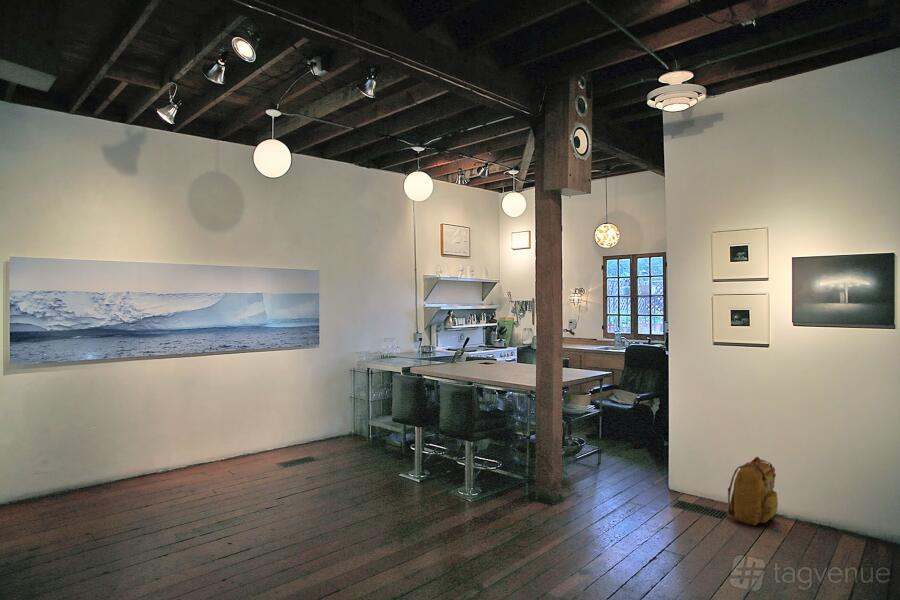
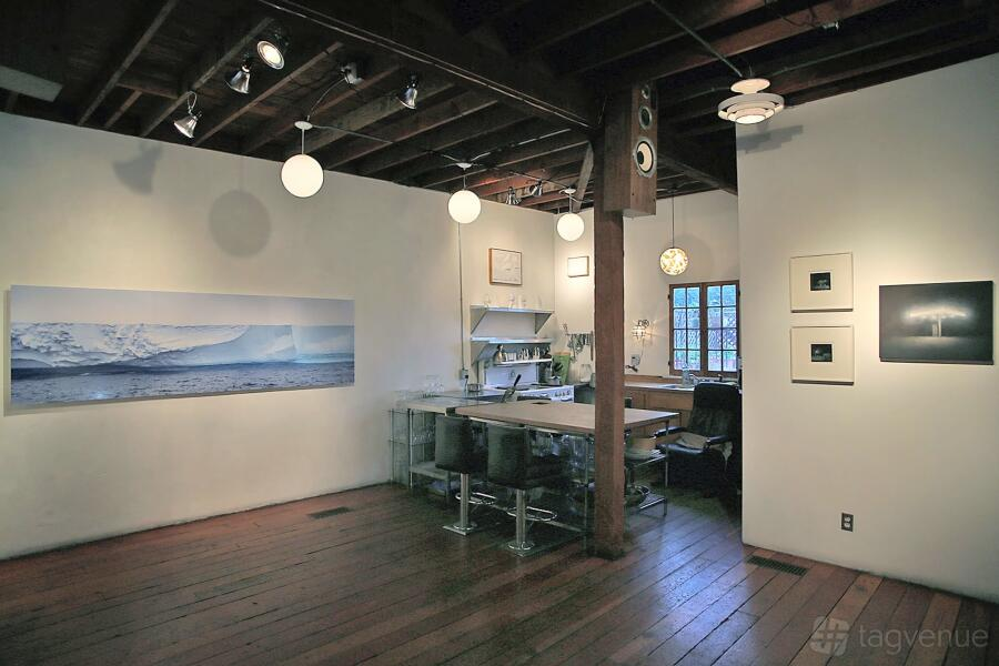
- backpack [727,456,779,526]
